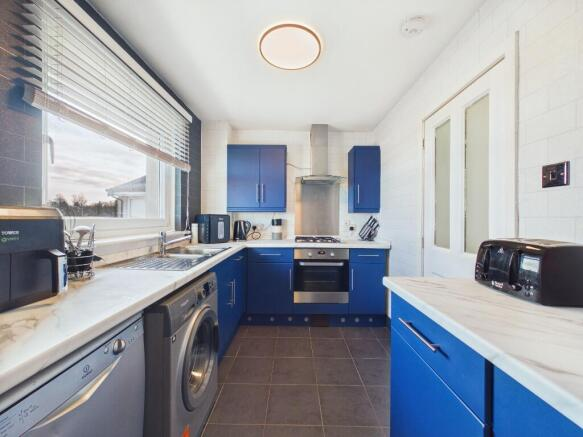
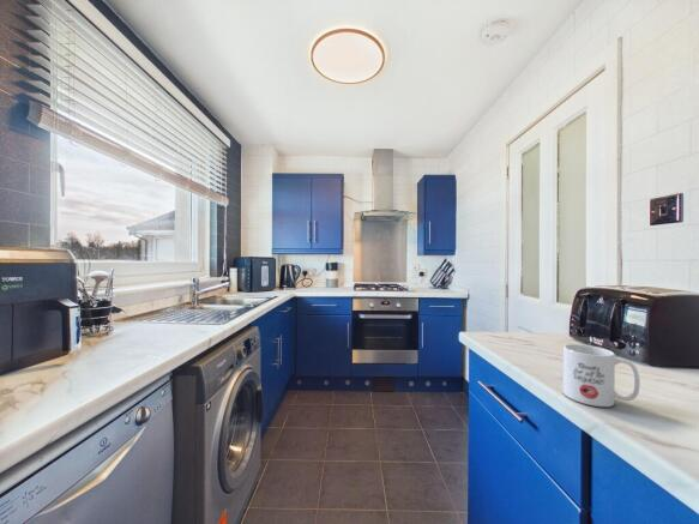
+ mug [561,343,641,408]
